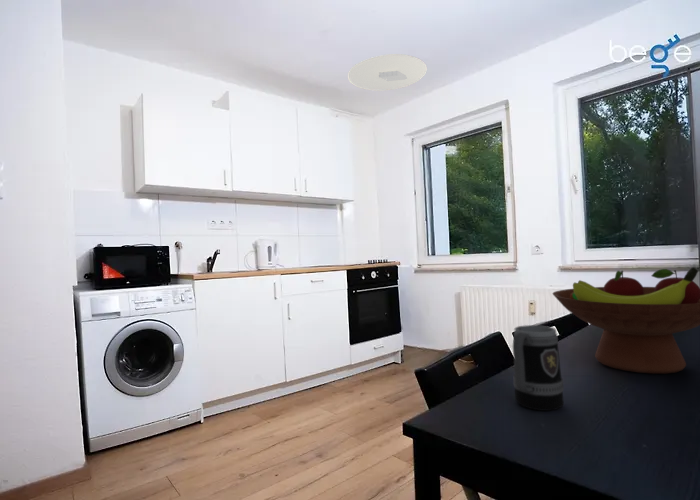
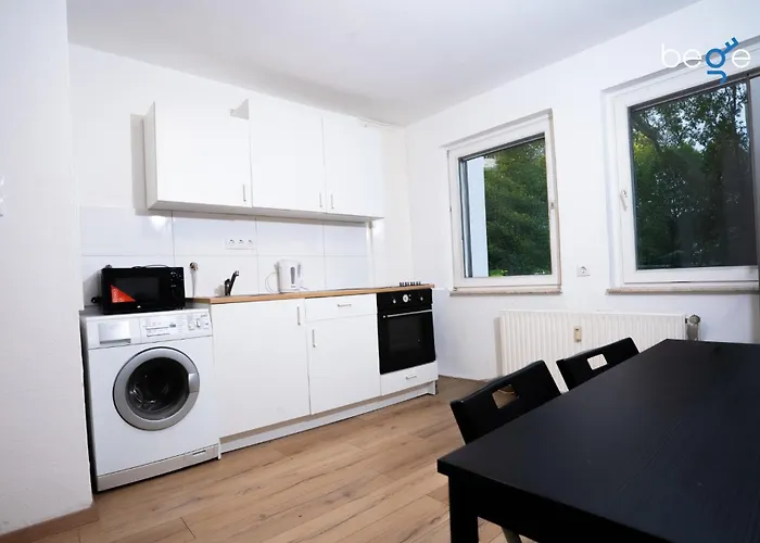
- fruit bowl [552,267,700,375]
- mug [512,324,565,412]
- ceiling light [347,53,428,92]
